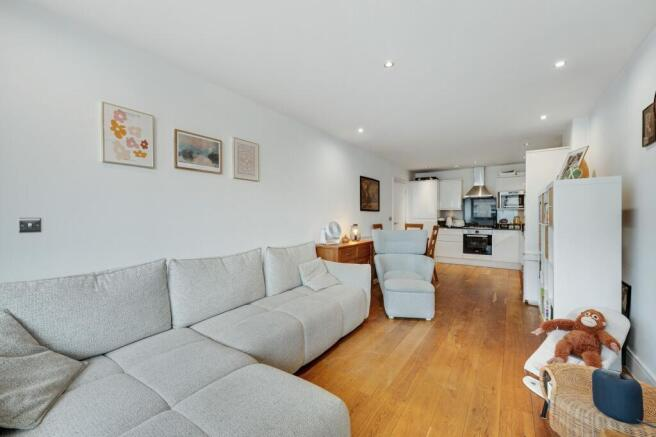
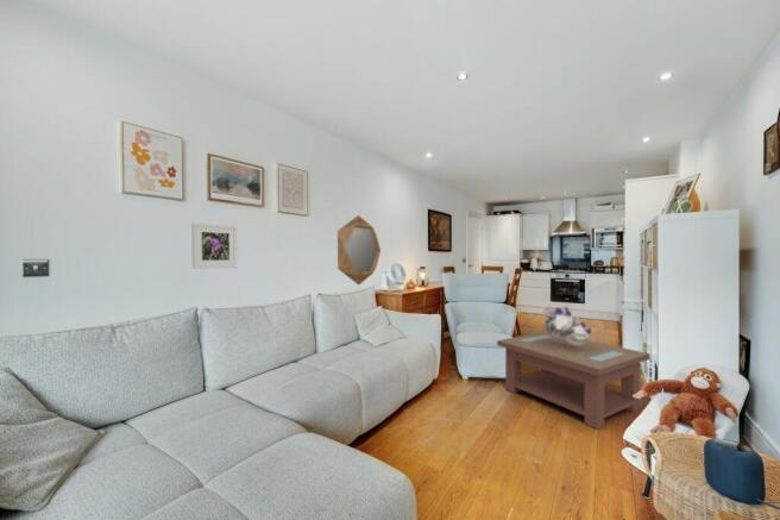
+ coffee table [496,331,652,431]
+ home mirror [336,214,382,287]
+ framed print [190,223,238,270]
+ bouquet [542,306,592,345]
